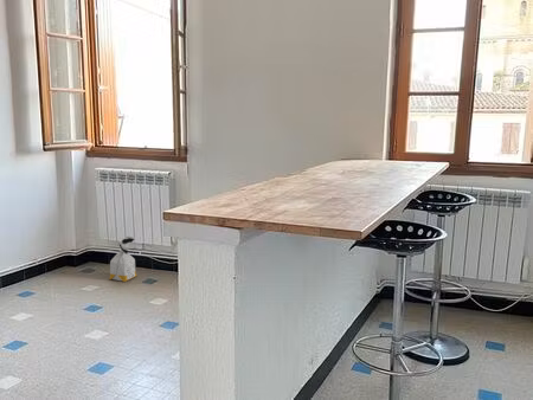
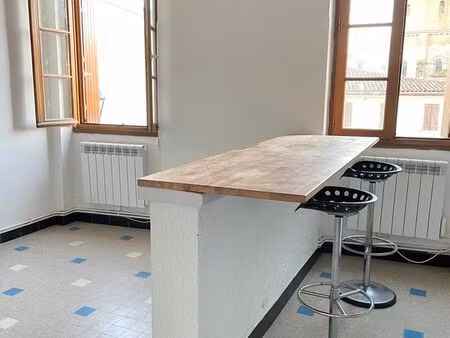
- bag [108,236,137,283]
